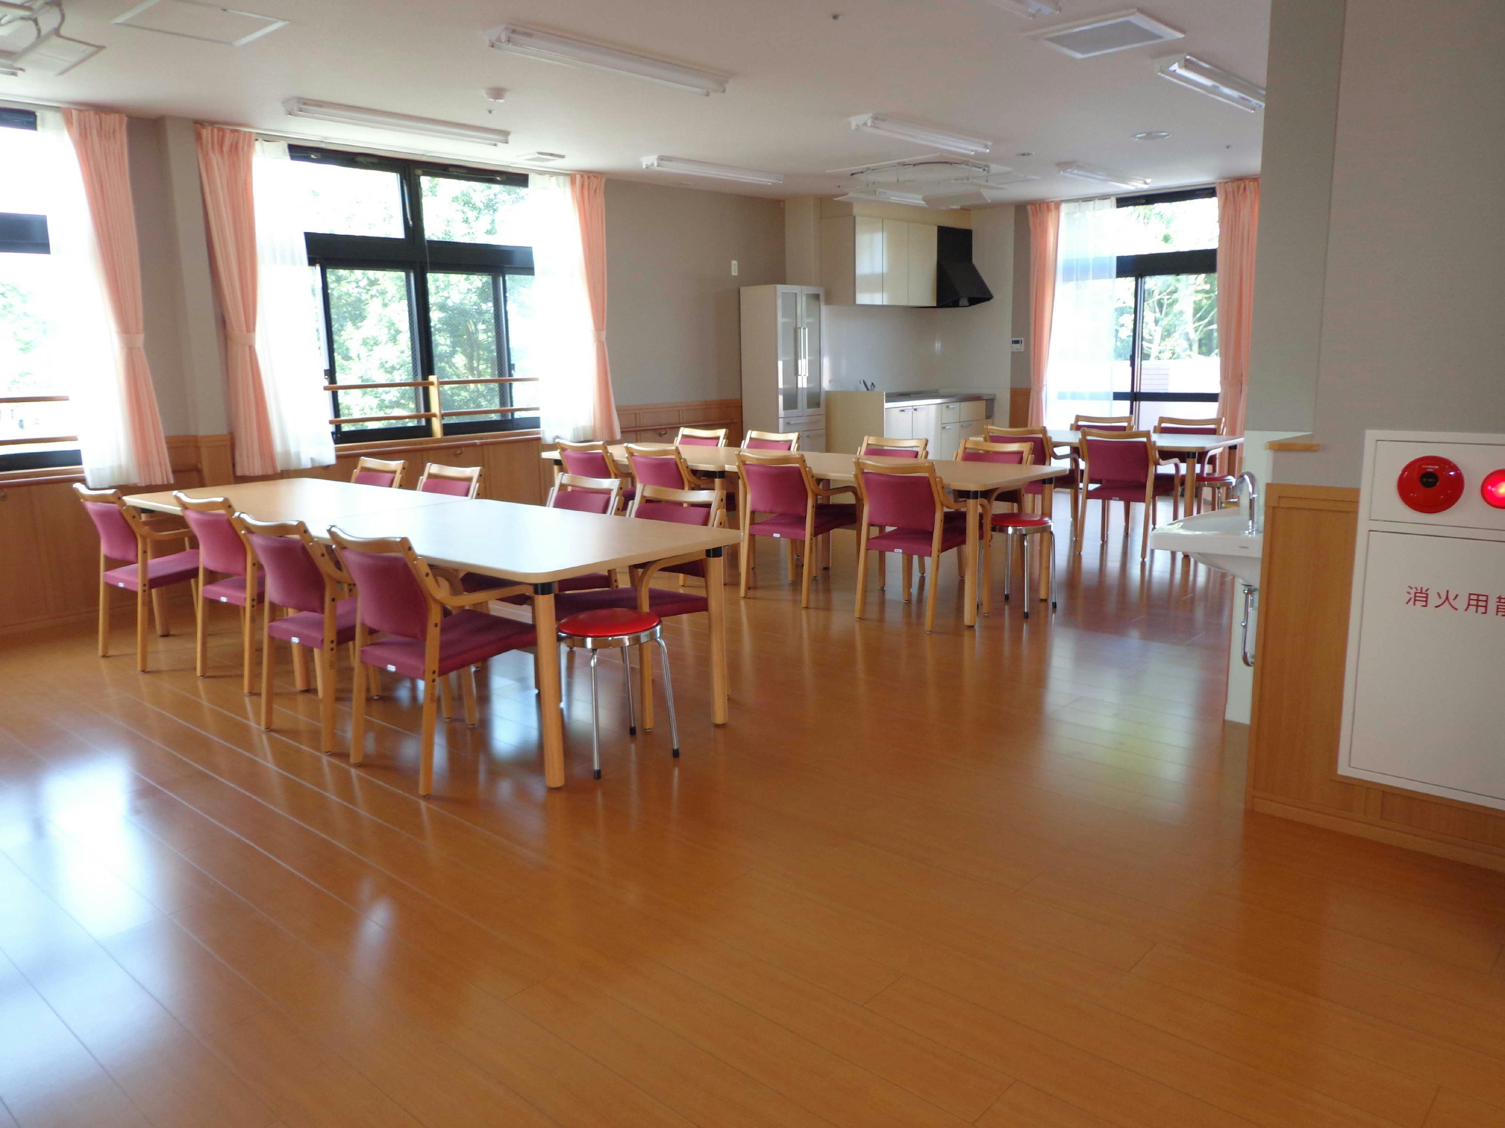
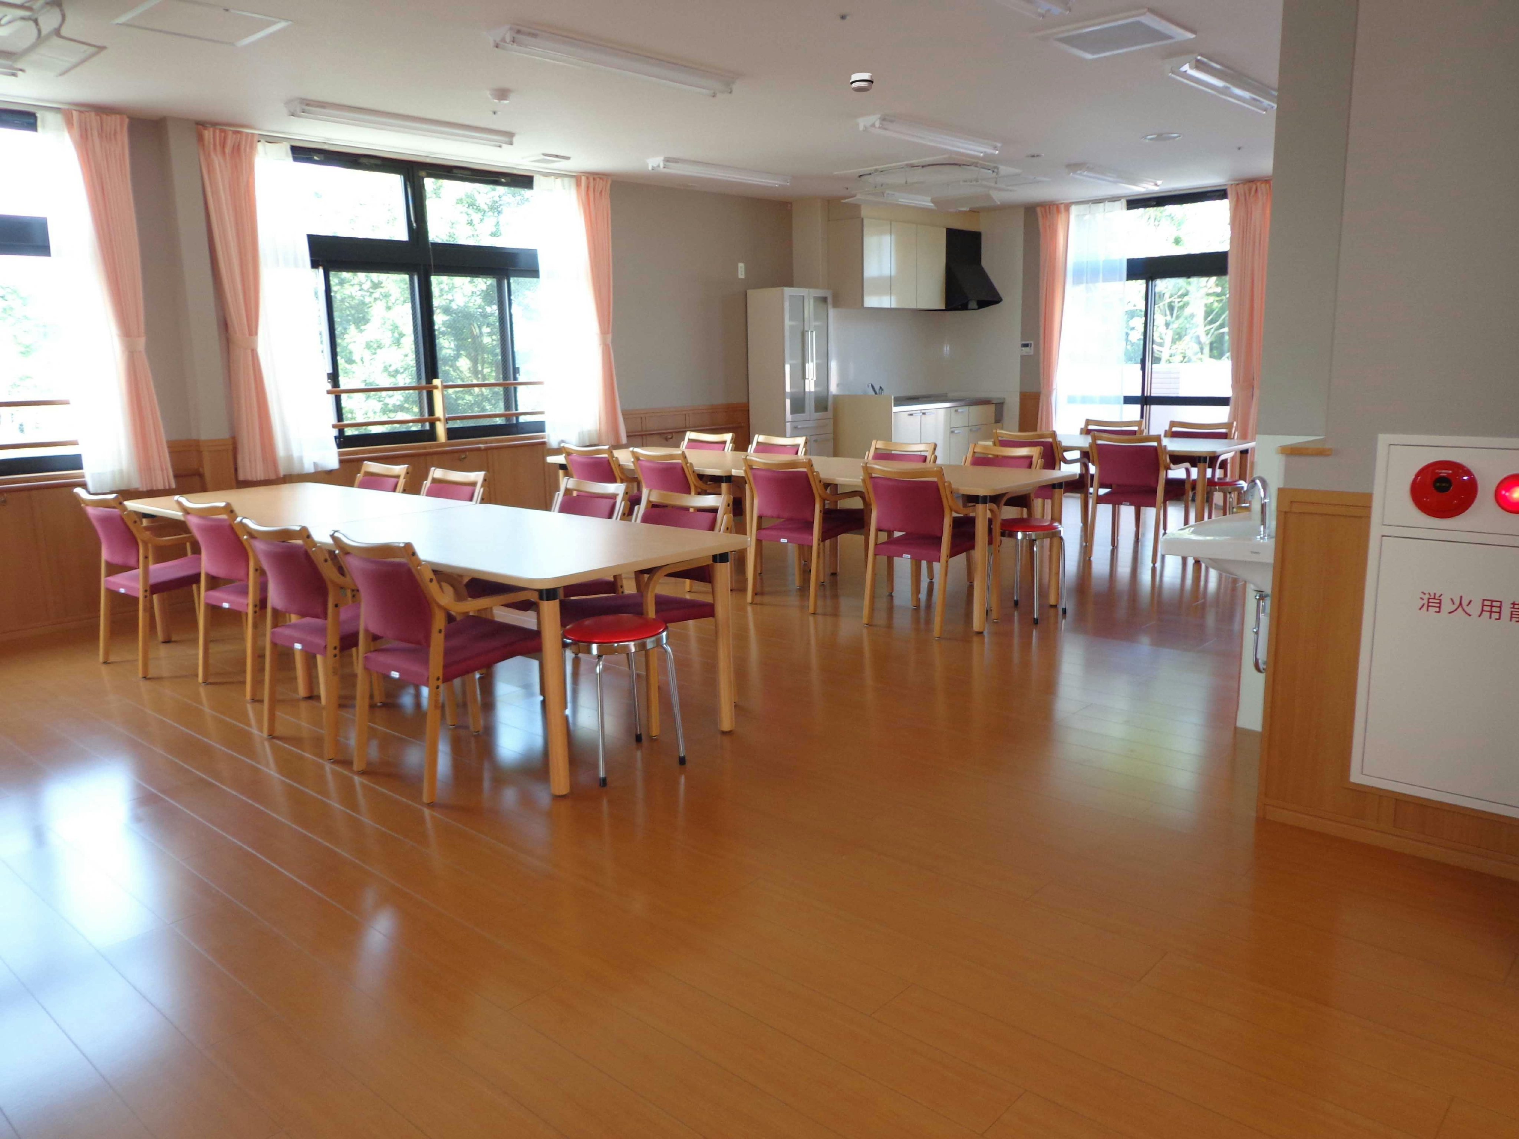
+ smoke detector [849,72,874,92]
